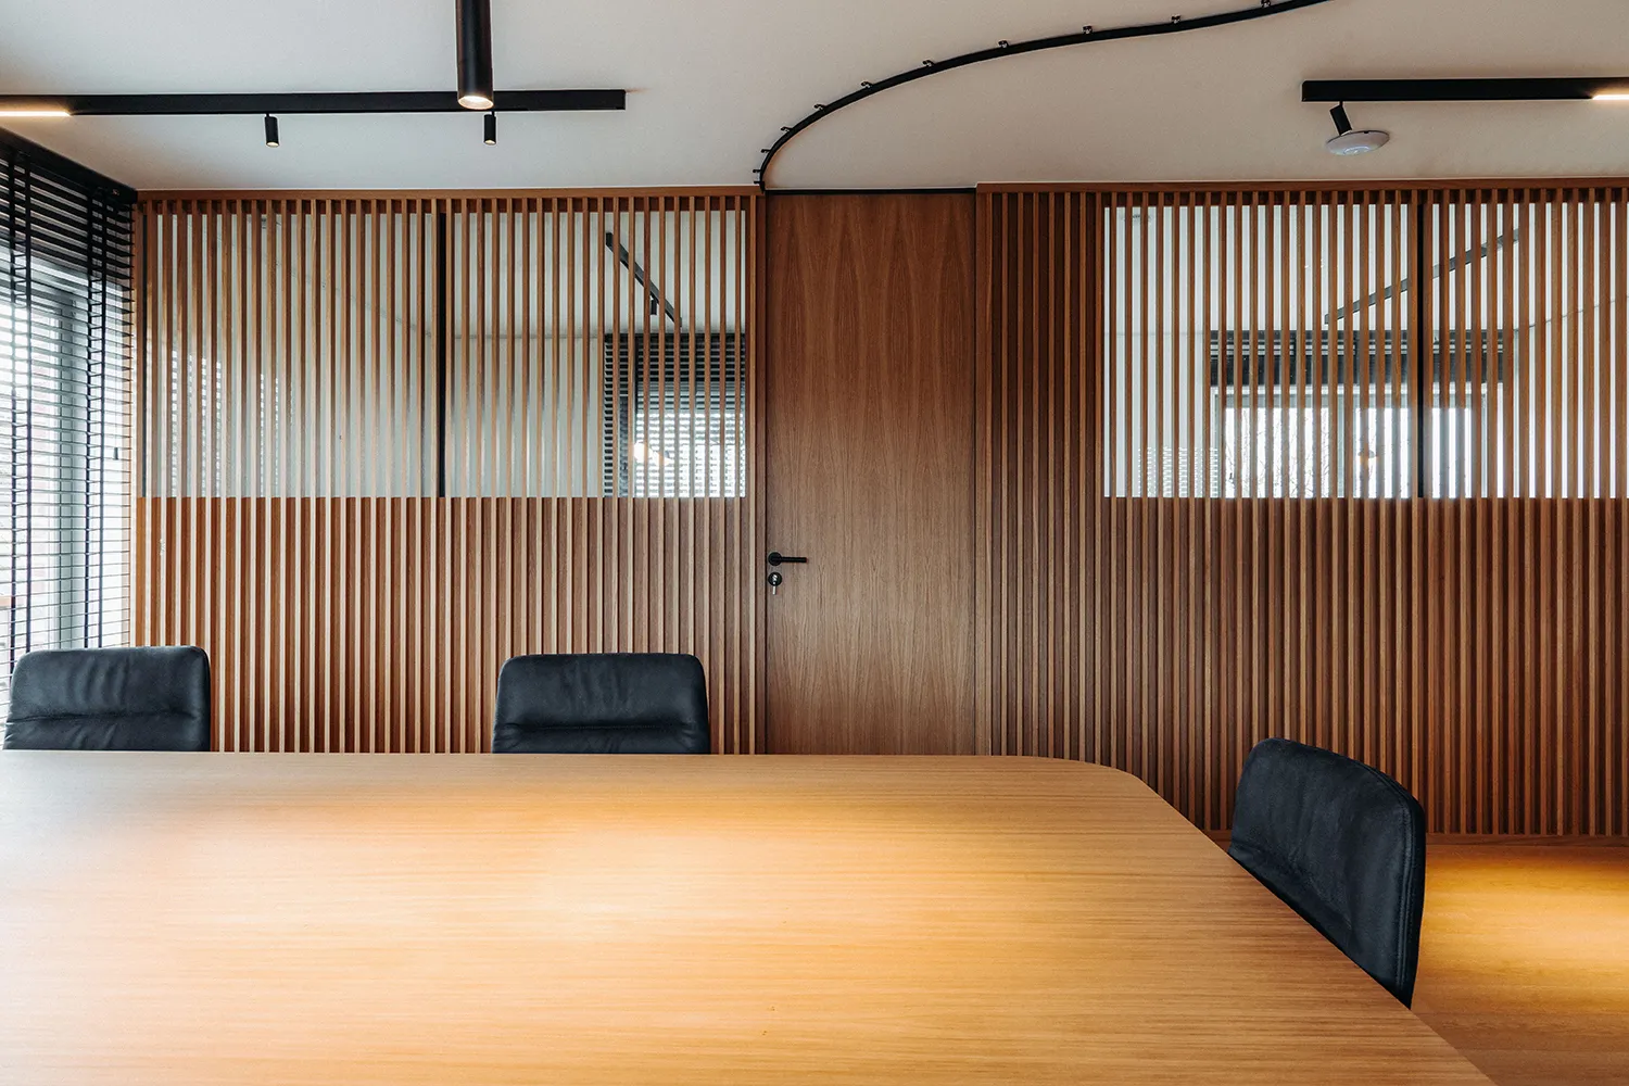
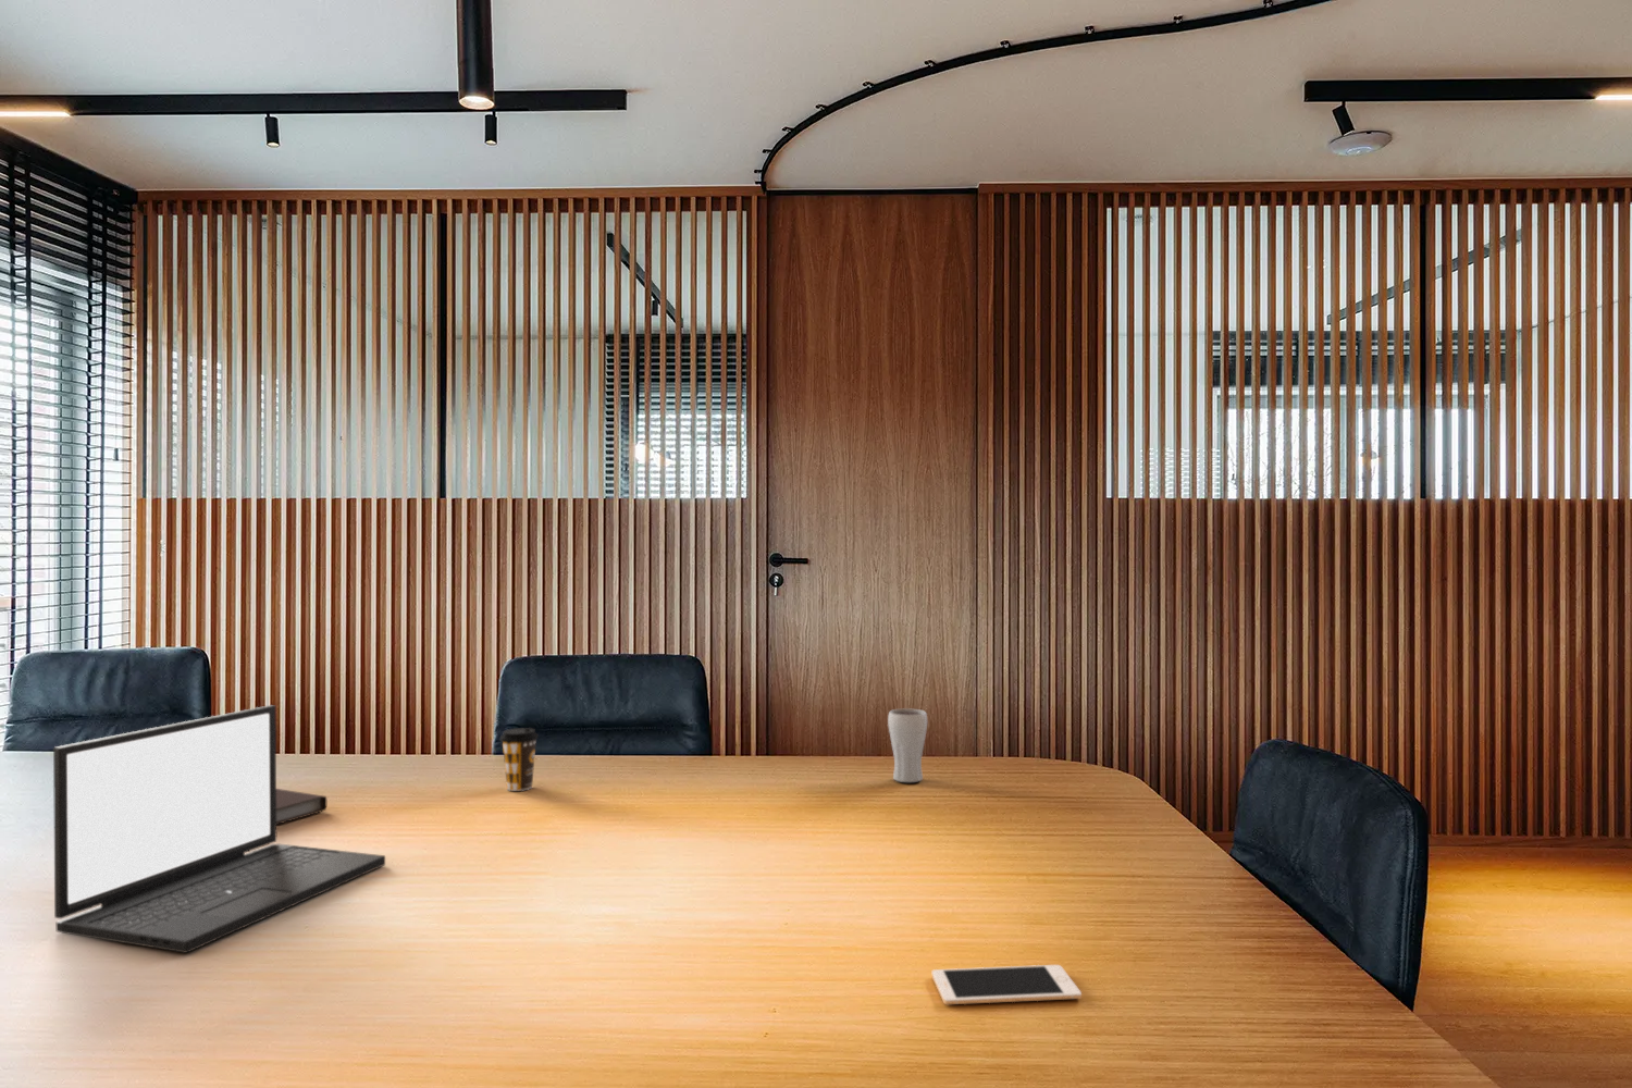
+ notebook [277,788,328,826]
+ cell phone [931,964,1083,1005]
+ laptop [52,704,386,954]
+ coffee cup [499,727,539,792]
+ drinking glass [886,707,928,783]
